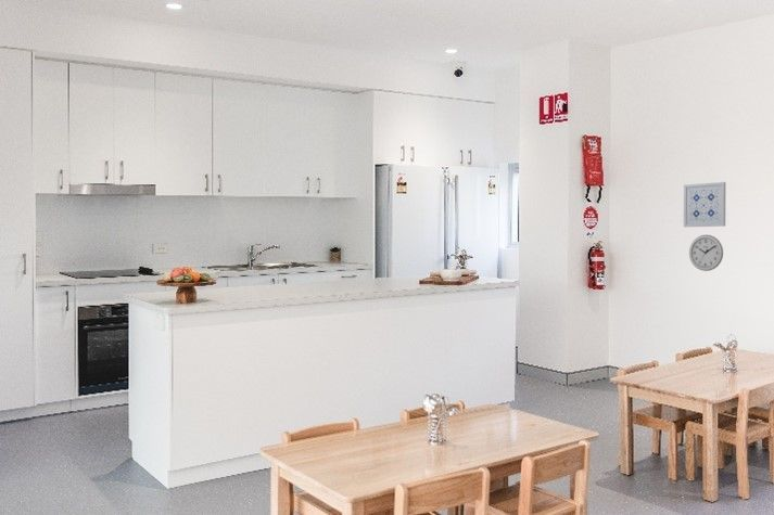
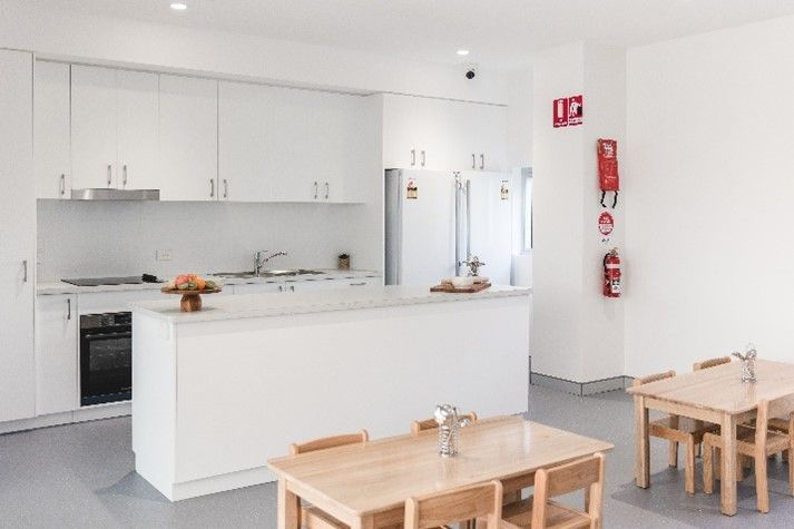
- wall art [683,181,726,228]
- wall clock [688,234,724,272]
